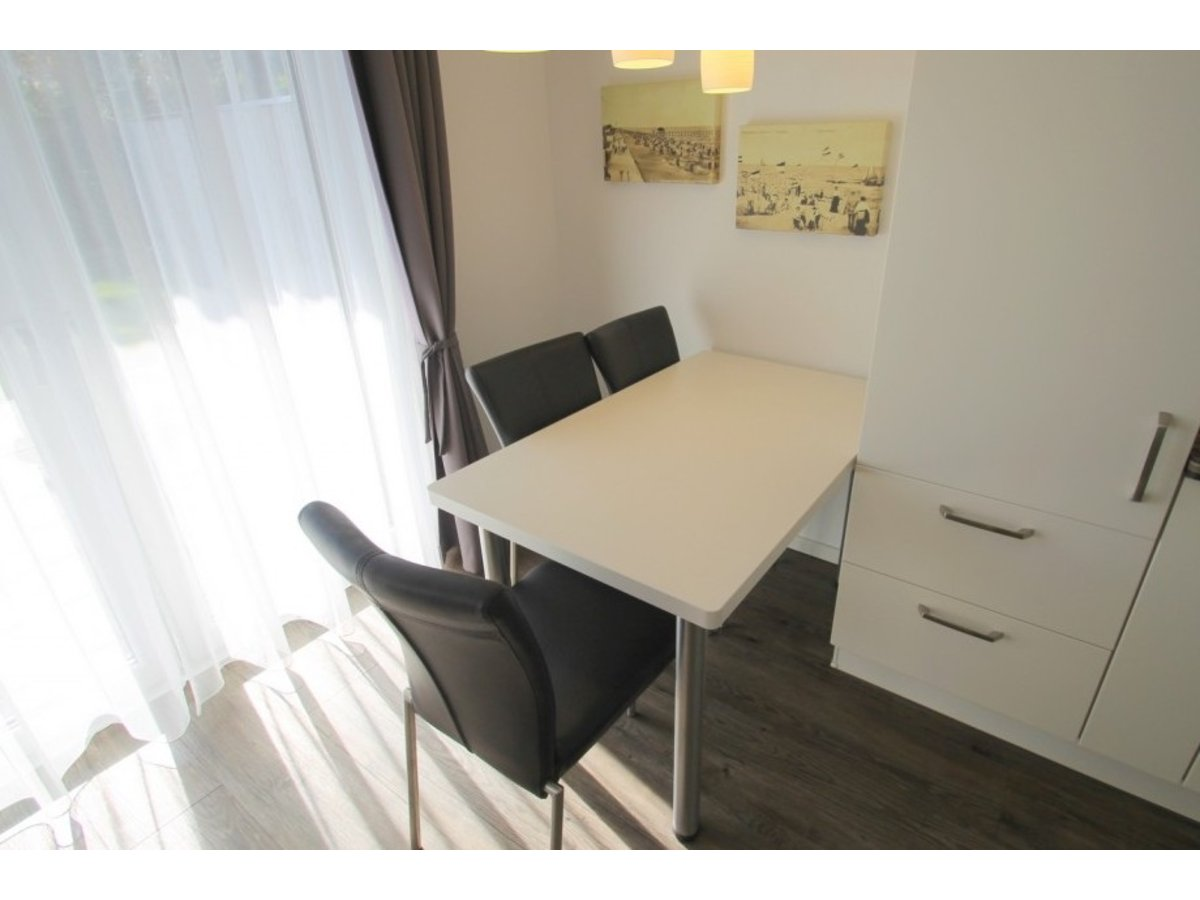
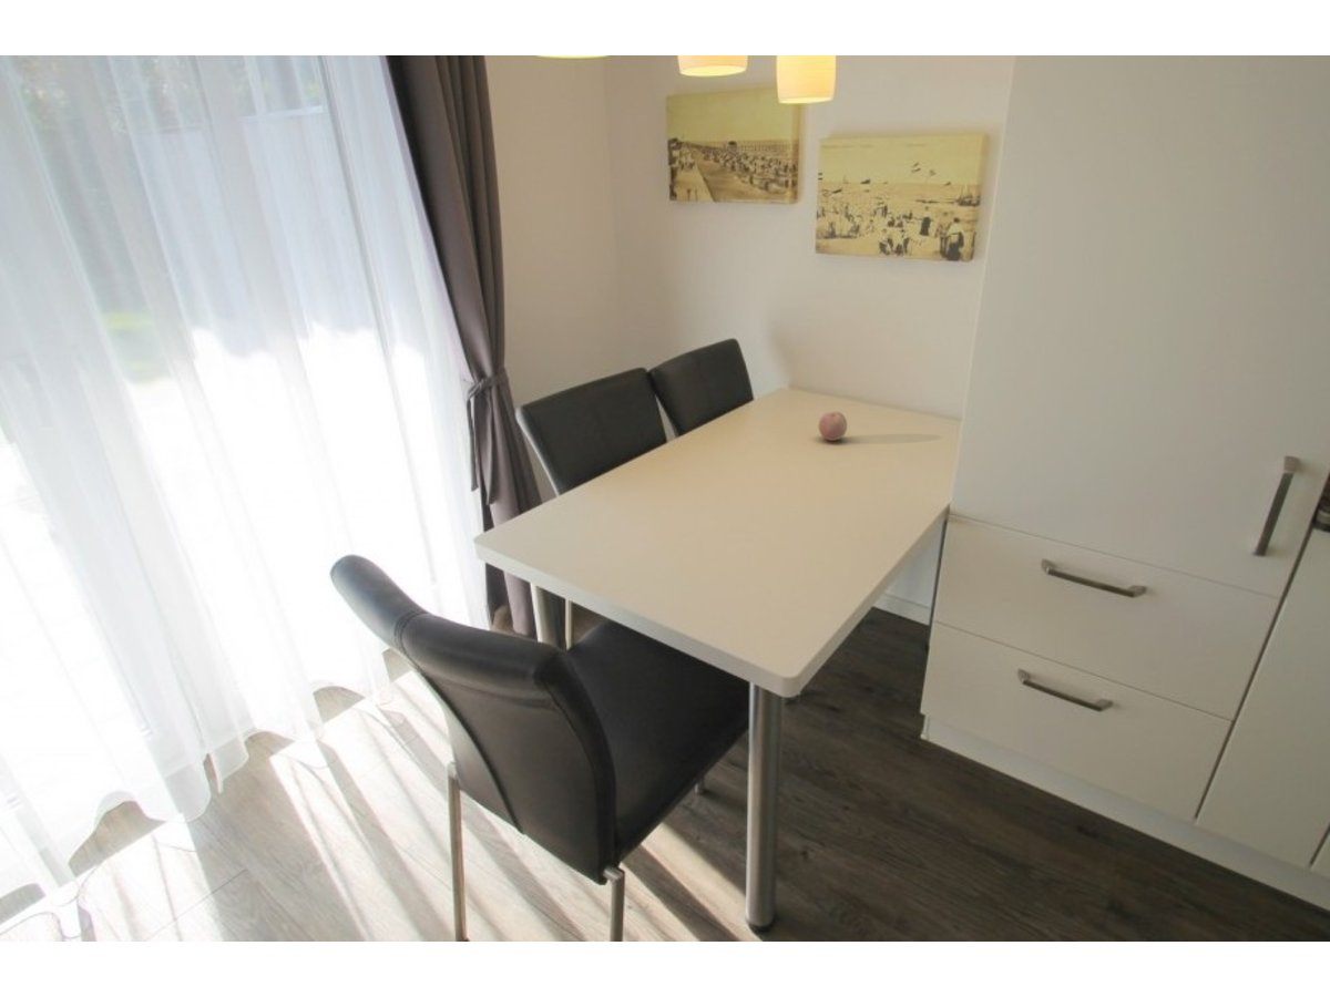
+ fruit [818,411,848,442]
